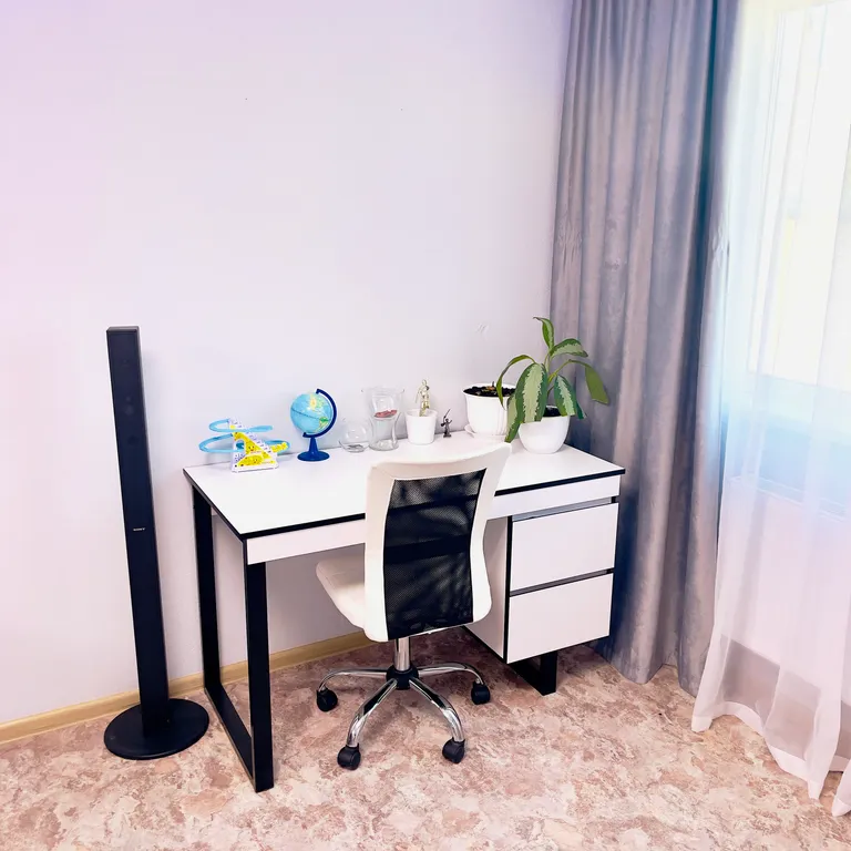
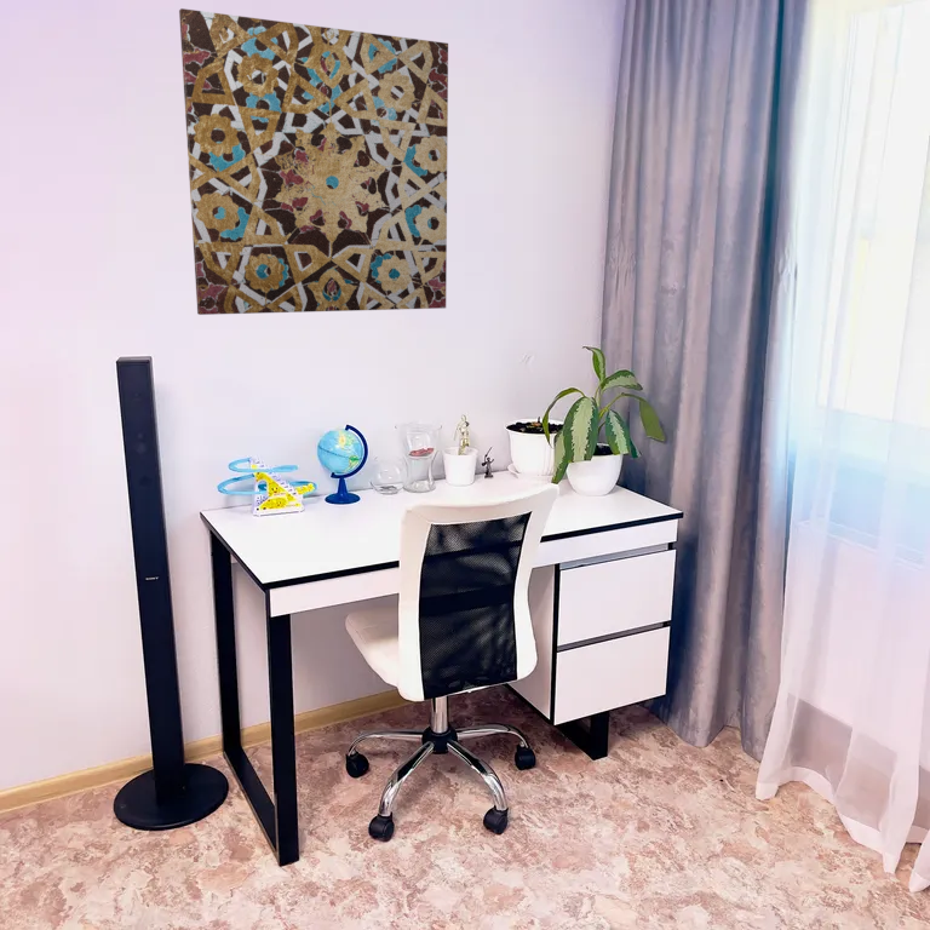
+ wall art [178,7,449,316]
